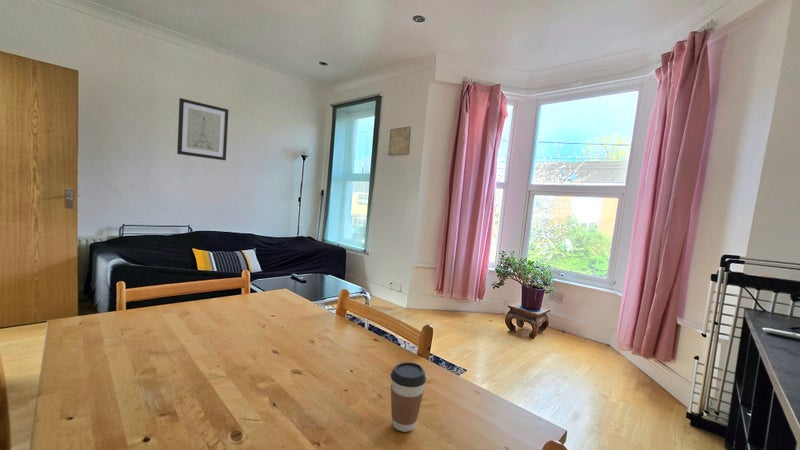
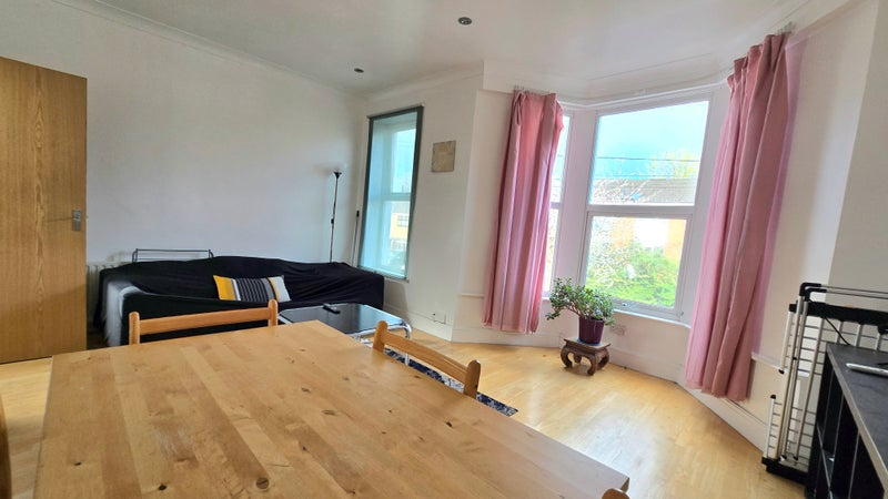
- coffee cup [390,361,427,433]
- wall art [176,97,229,161]
